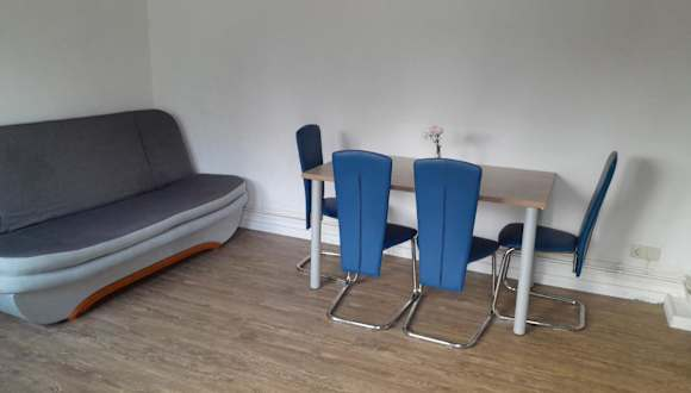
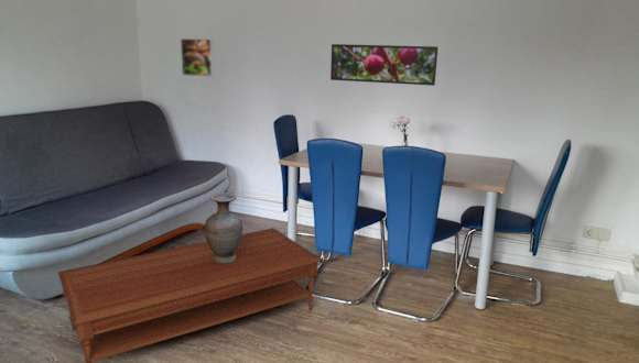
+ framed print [180,37,215,78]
+ coffee table [57,227,322,363]
+ vase [204,193,243,263]
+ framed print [329,43,440,87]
